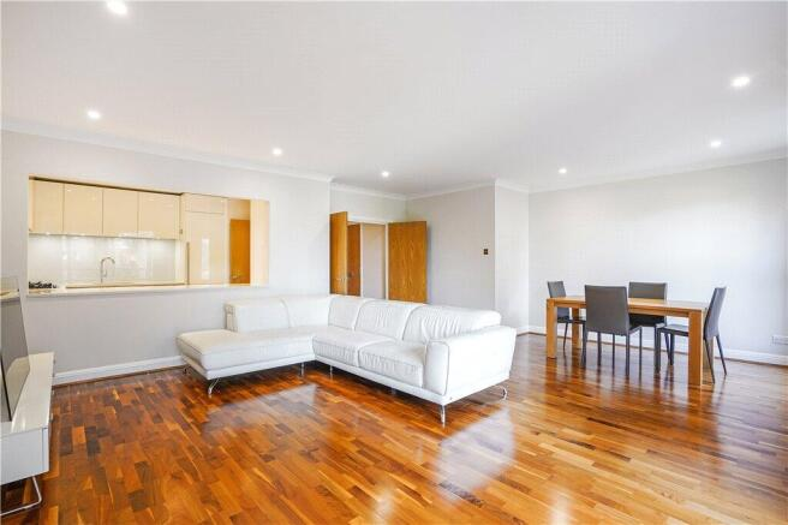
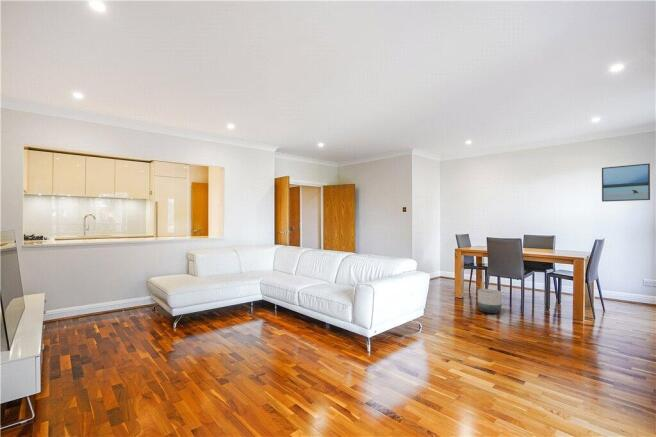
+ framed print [601,162,651,203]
+ planter [477,288,503,314]
